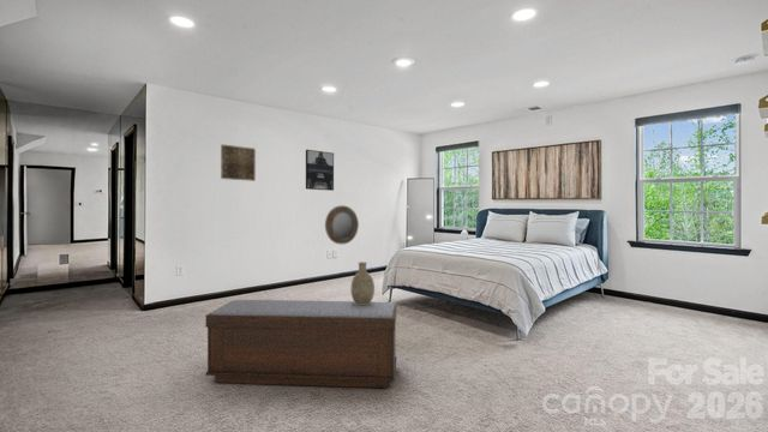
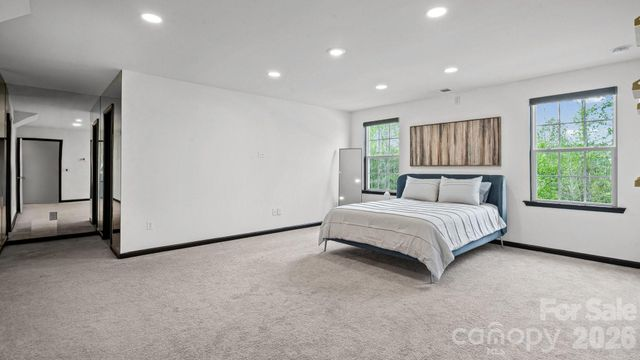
- home mirror [324,204,360,245]
- wall art [305,149,335,192]
- bench [204,299,397,389]
- wall art [220,143,257,182]
- decorative vase [350,260,376,305]
